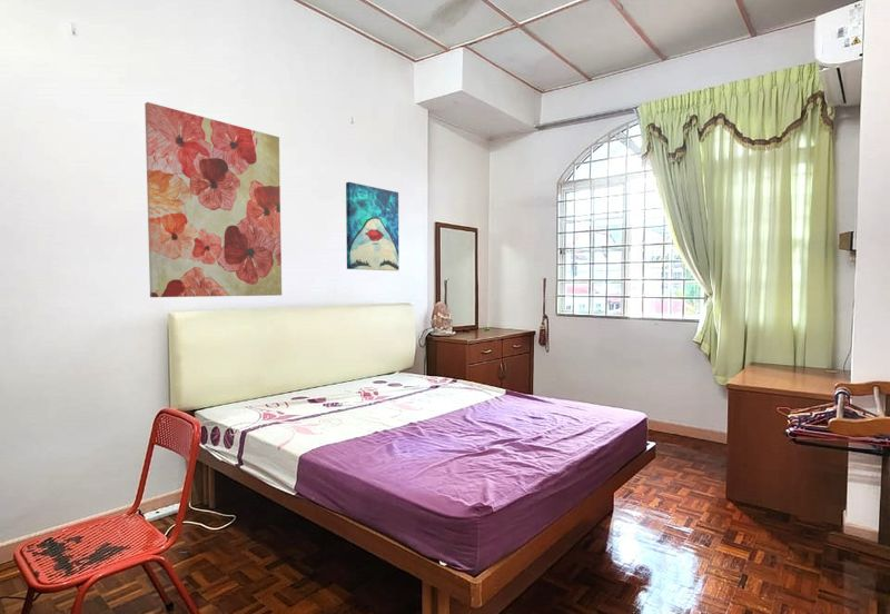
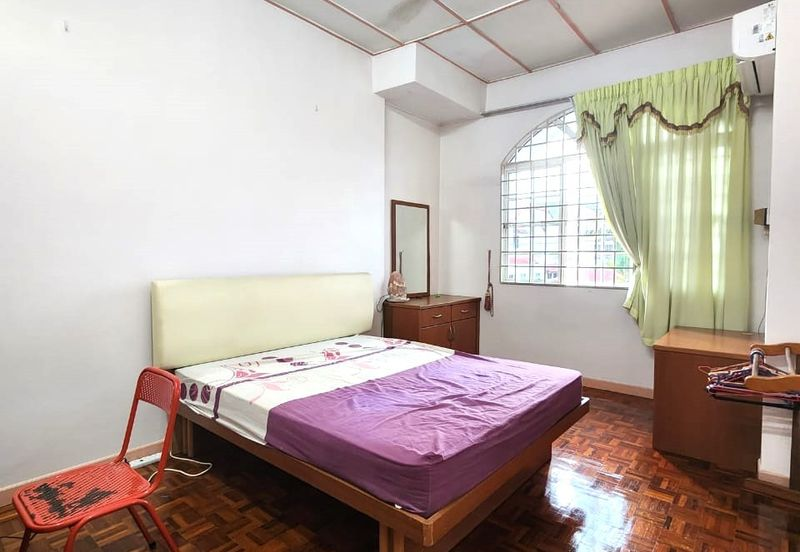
- wall art [144,101,283,298]
- wall art [345,181,400,271]
